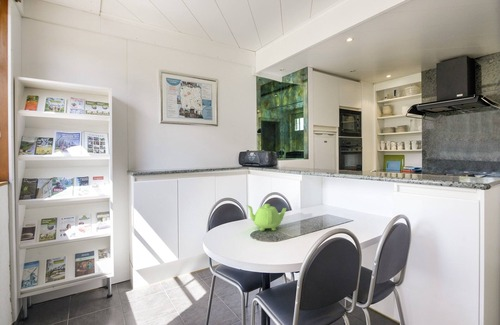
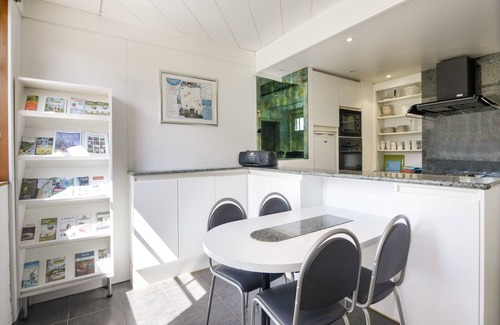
- teapot [245,203,287,232]
